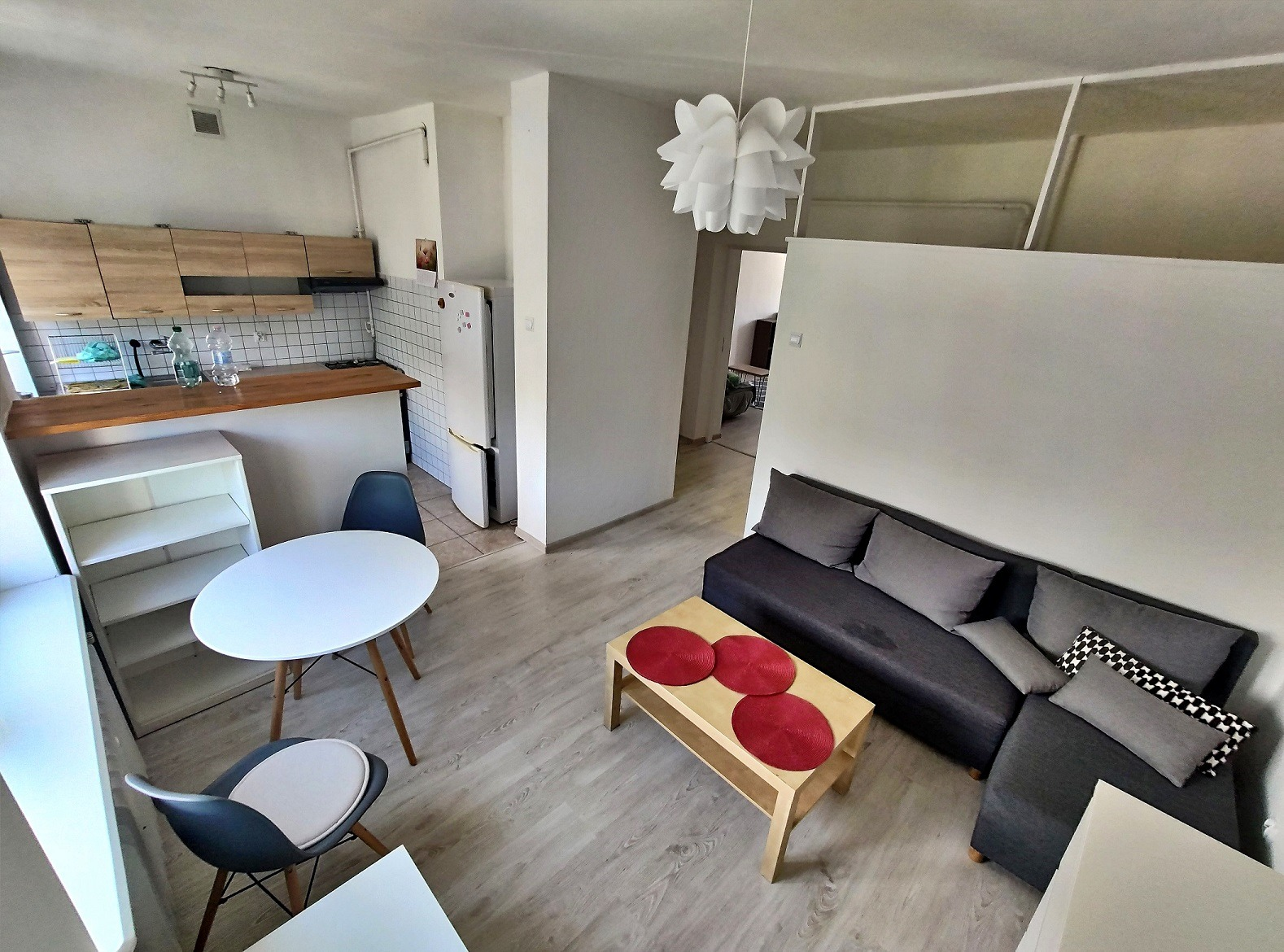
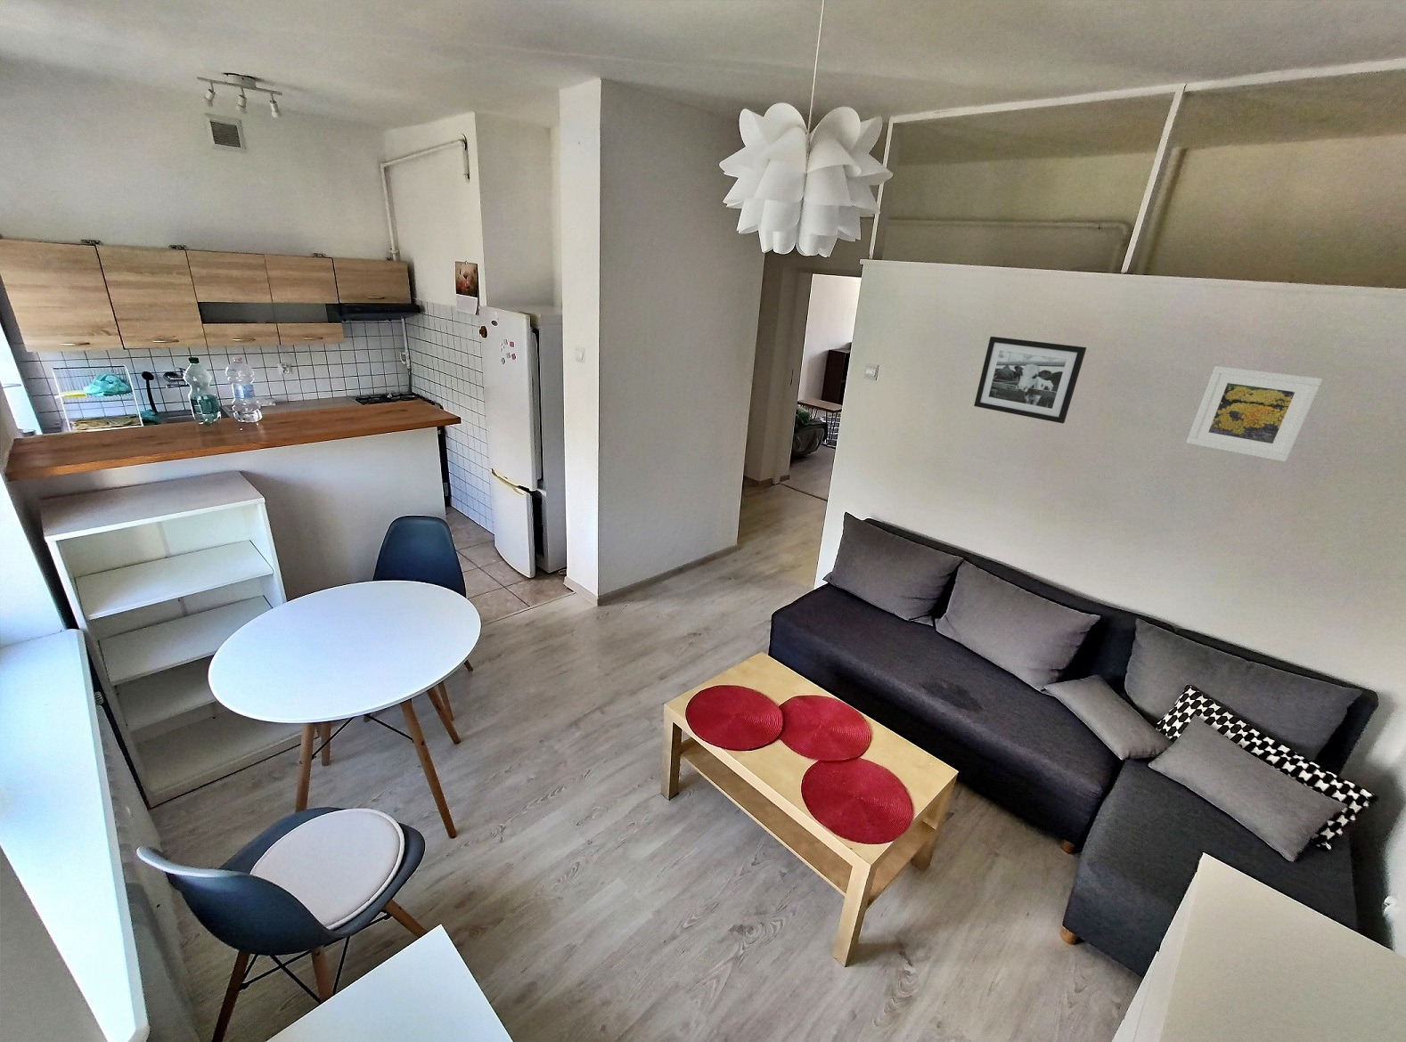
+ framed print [1186,366,1323,462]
+ picture frame [973,336,1087,424]
